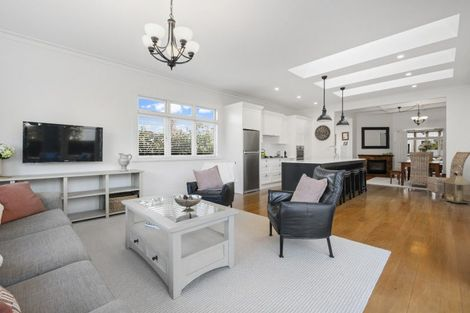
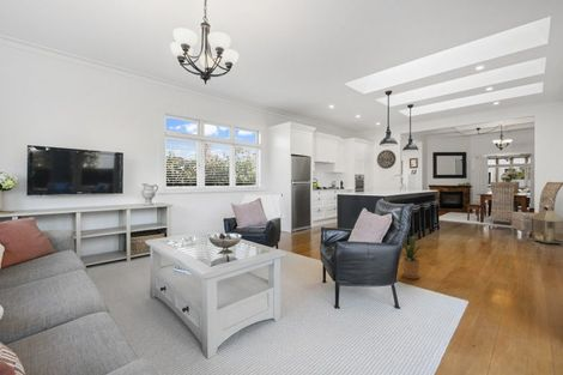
+ house plant [401,235,430,280]
